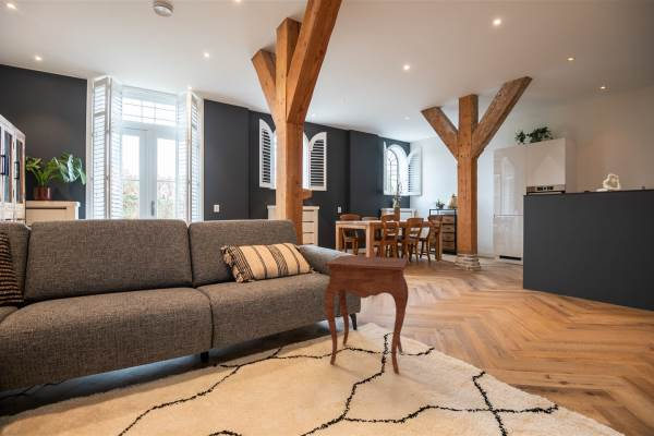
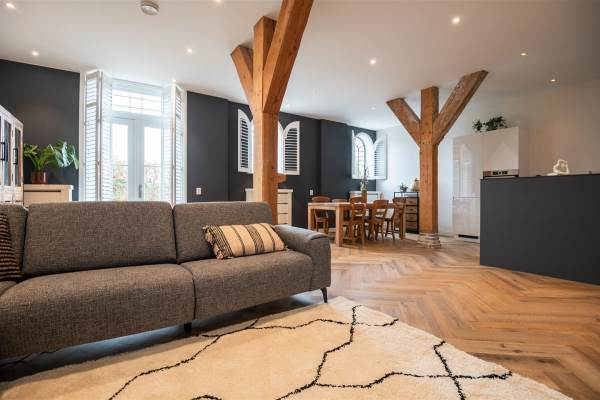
- side table [323,255,410,375]
